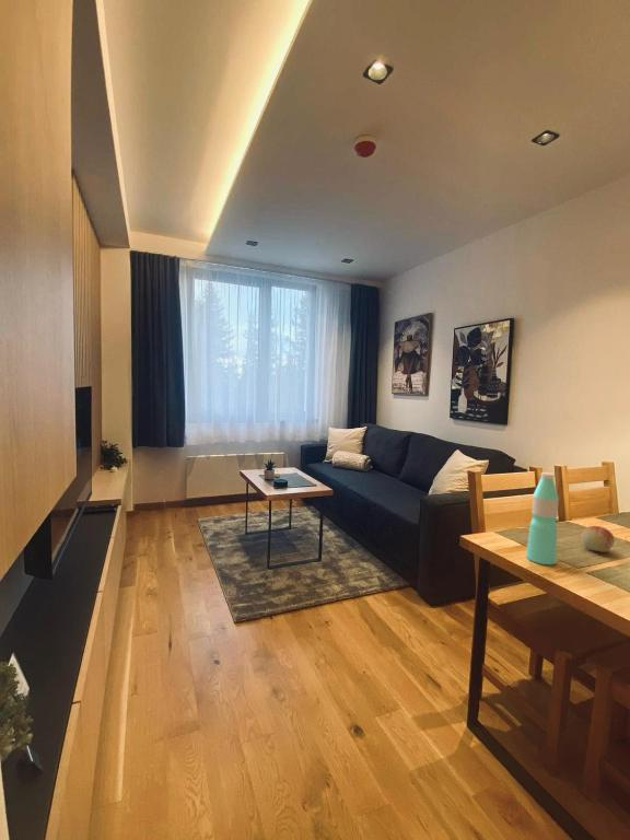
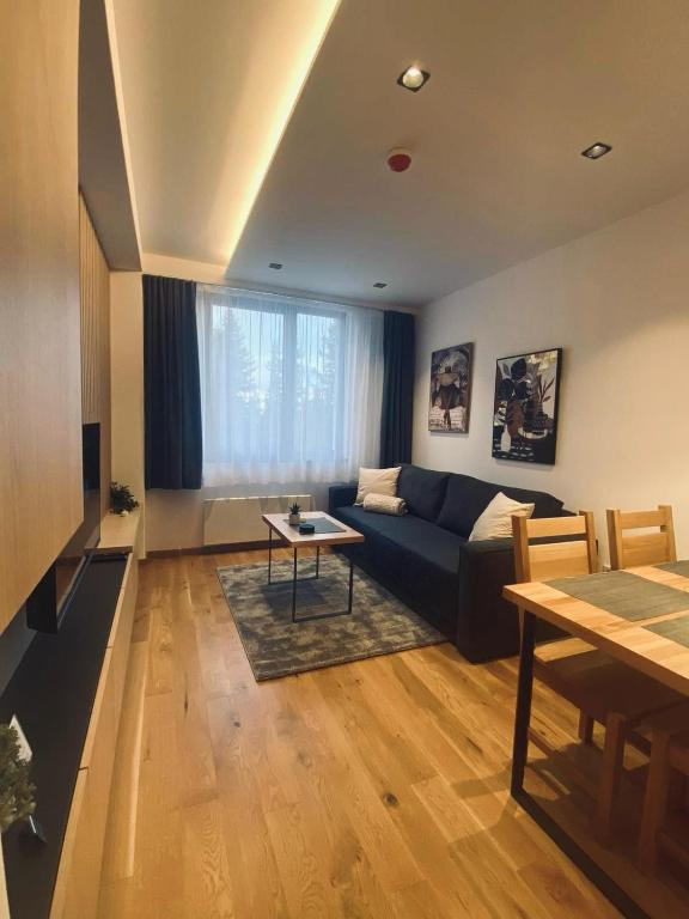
- water bottle [525,471,560,565]
- fruit [580,525,616,553]
